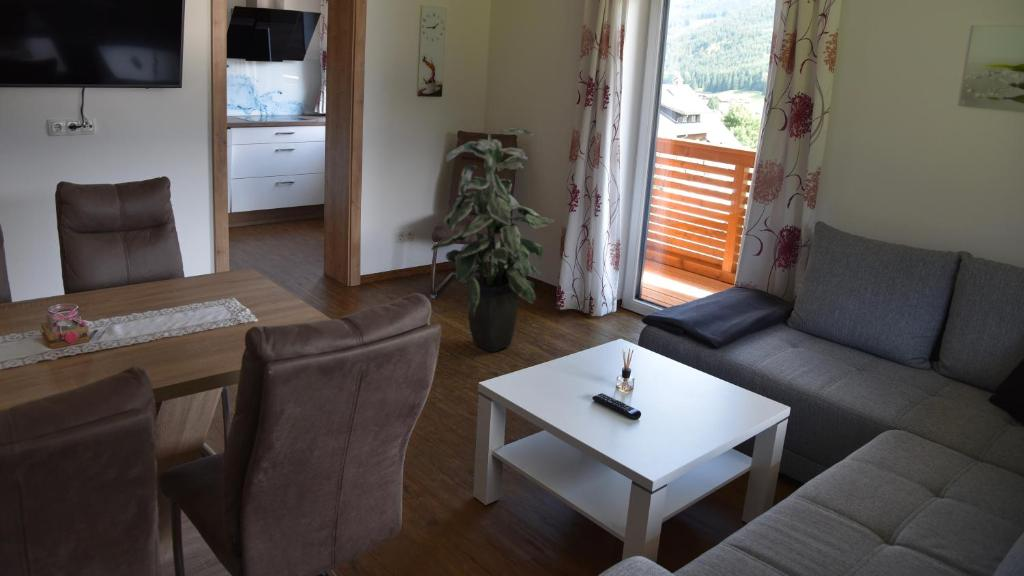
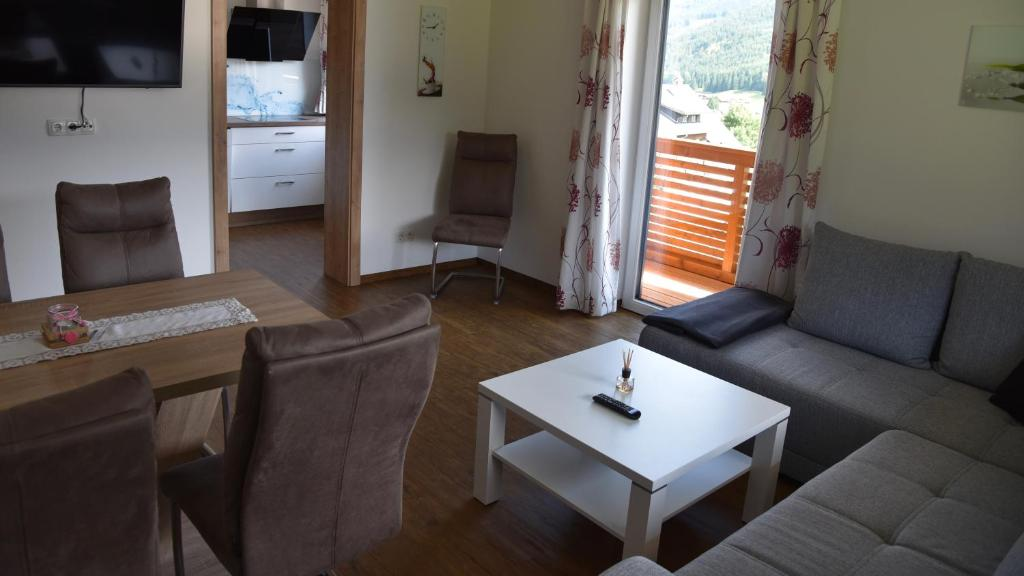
- indoor plant [430,127,557,353]
